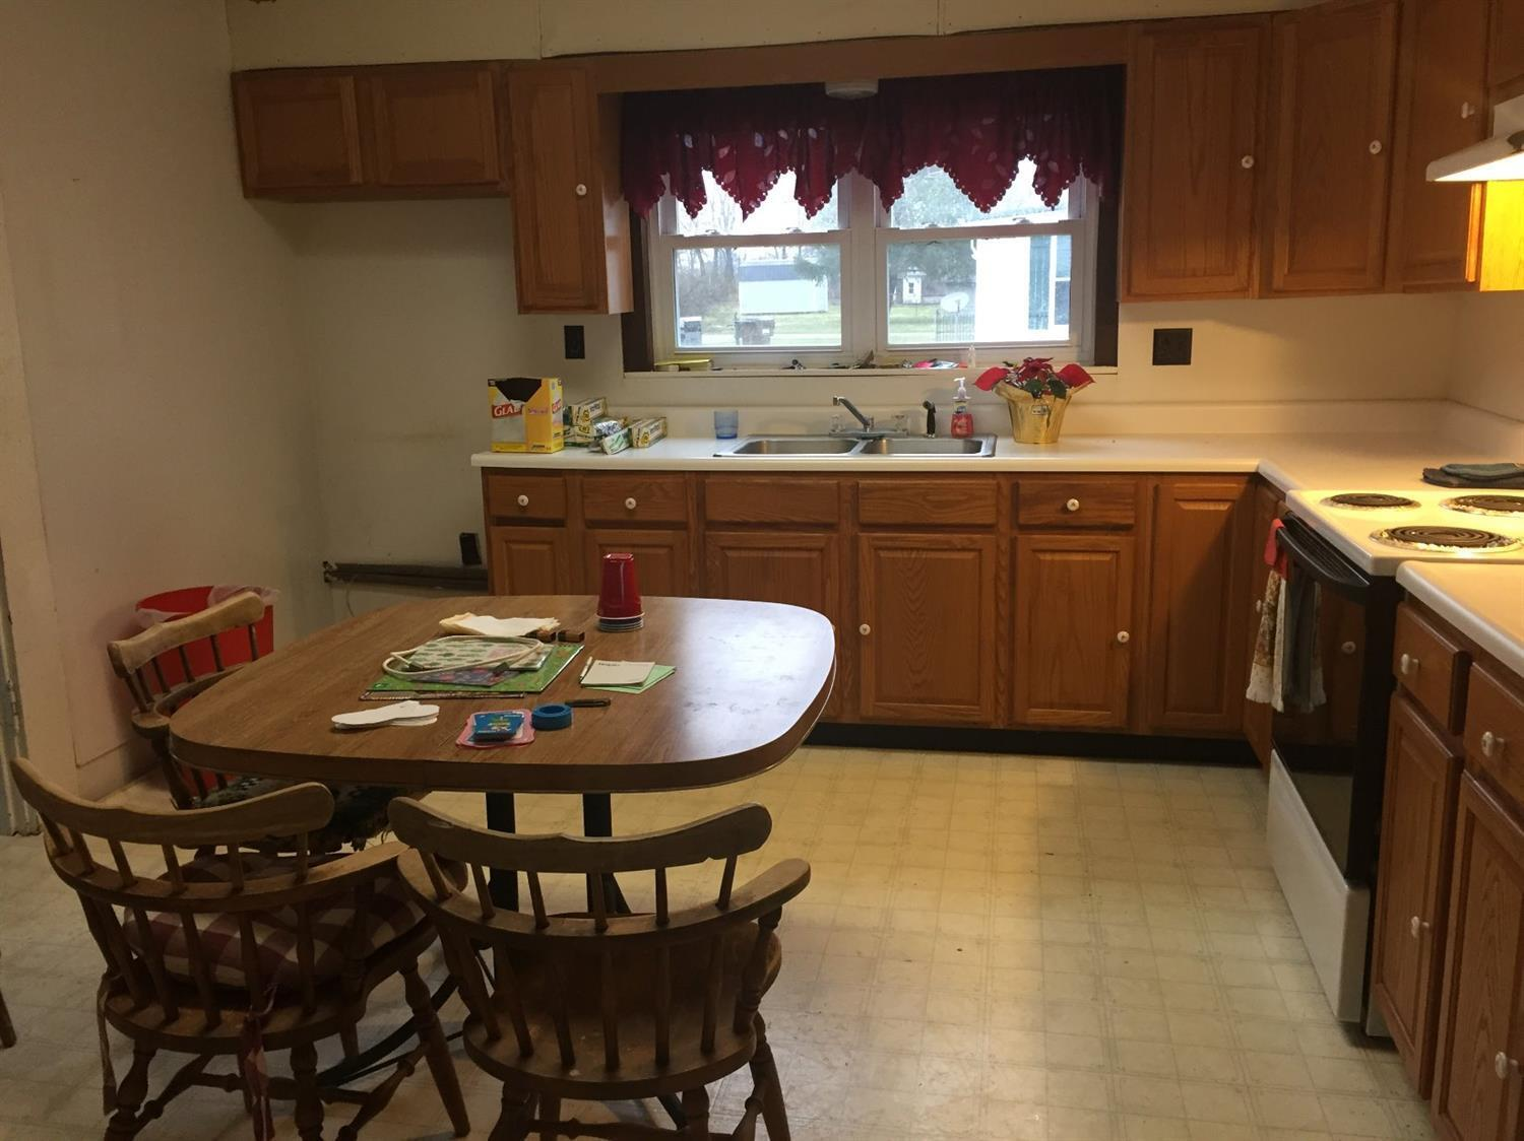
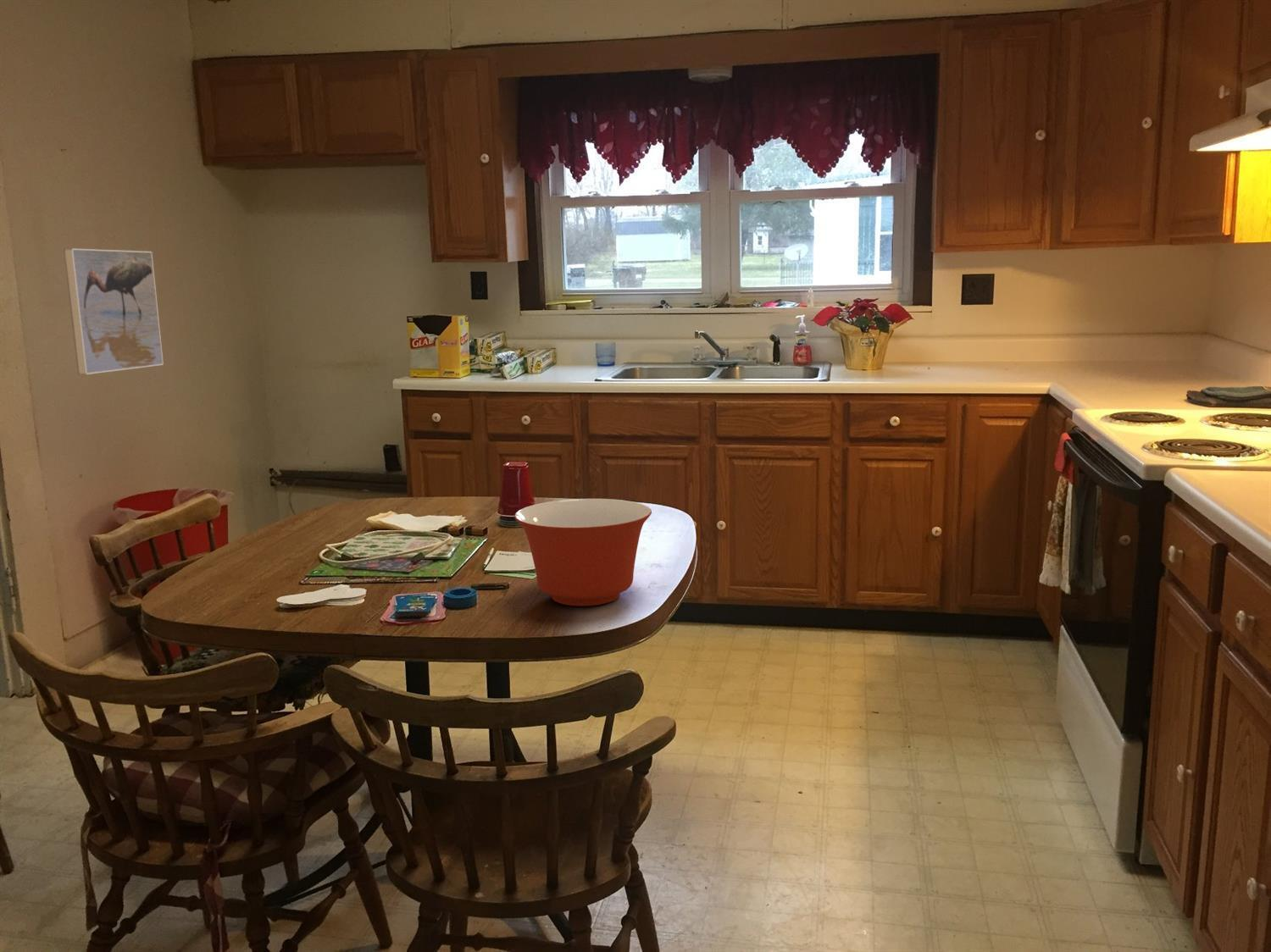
+ mixing bowl [513,498,652,607]
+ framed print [63,247,164,375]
